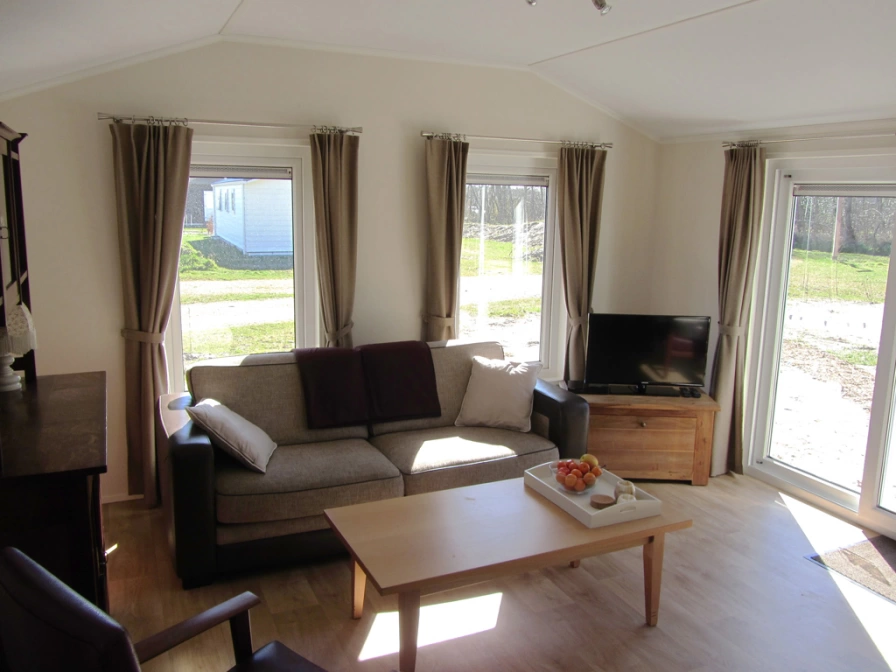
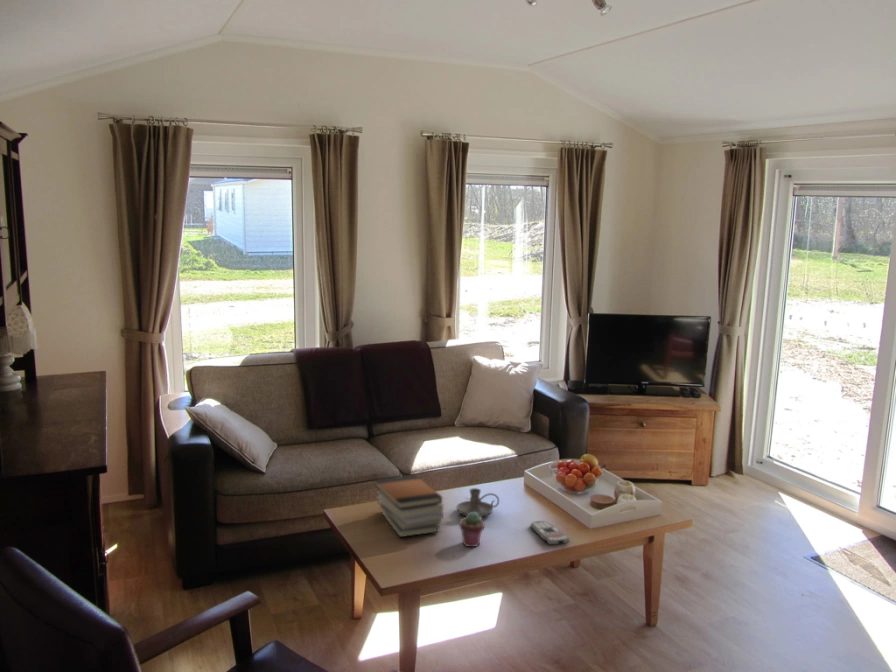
+ remote control [530,520,571,546]
+ candle holder [456,487,500,517]
+ book stack [374,474,444,538]
+ potted succulent [459,512,486,548]
